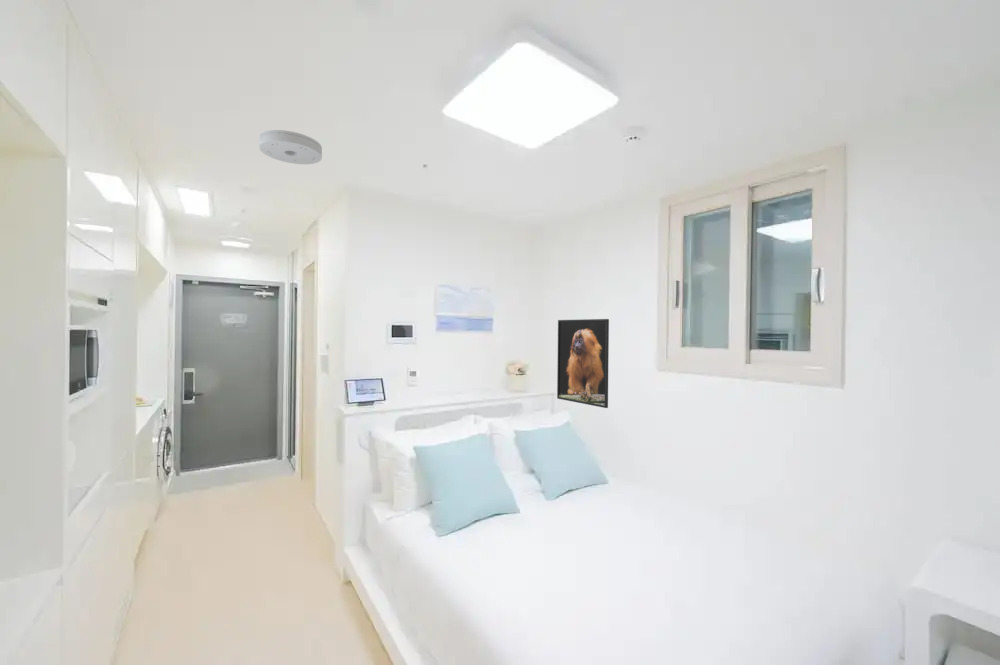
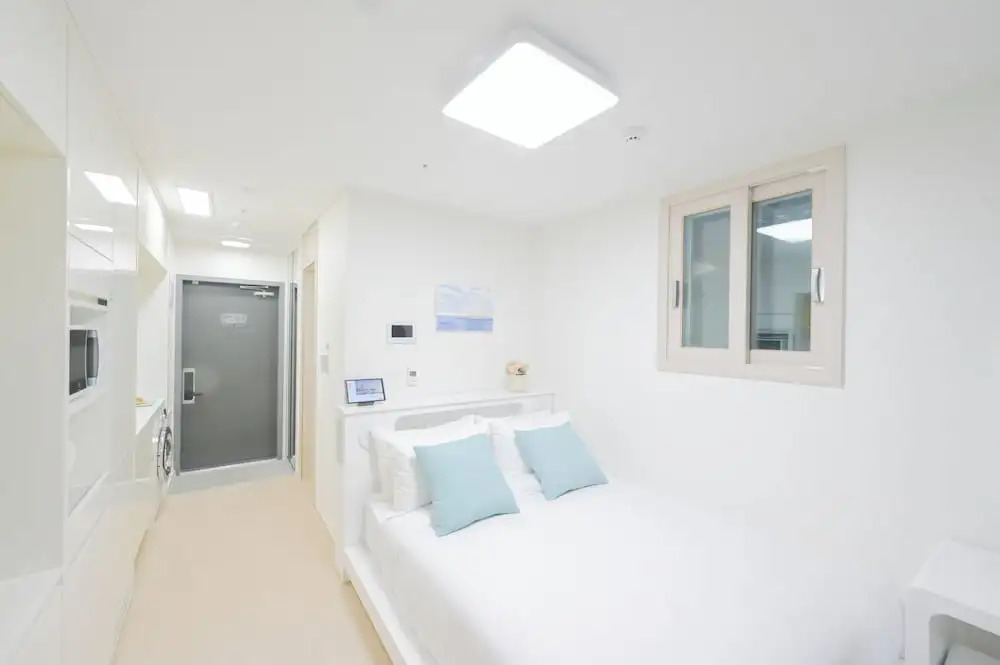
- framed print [556,318,610,409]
- smoke detector [258,129,323,165]
